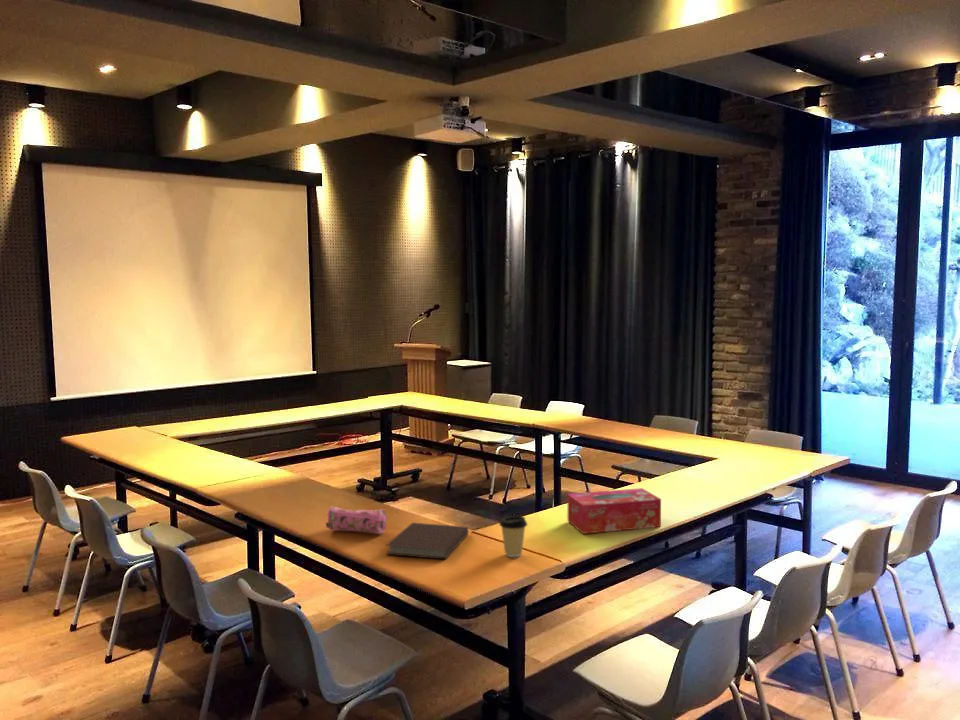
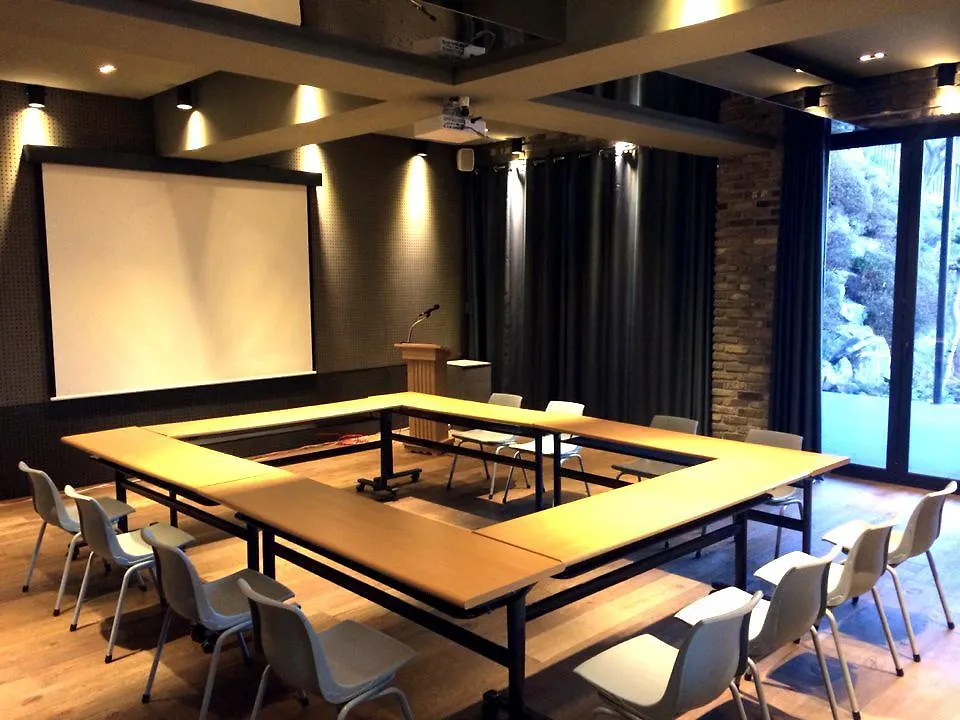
- coffee cup [498,515,528,558]
- notebook [385,522,469,560]
- tissue box [567,487,662,535]
- pencil case [325,505,388,535]
